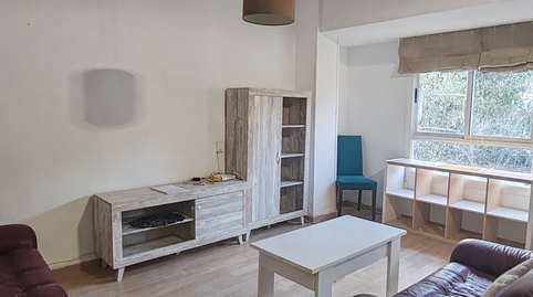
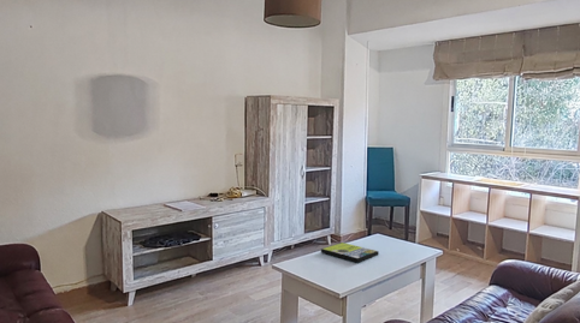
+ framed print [320,241,380,263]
